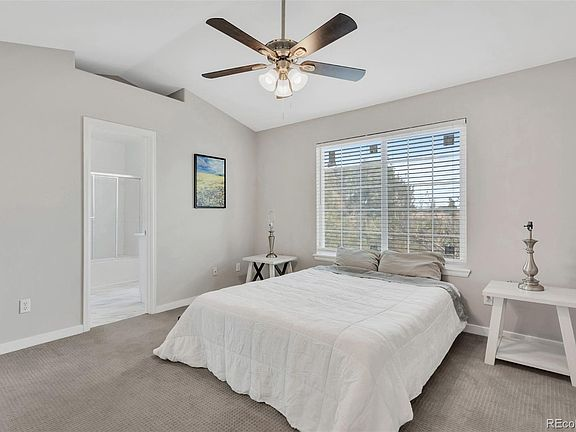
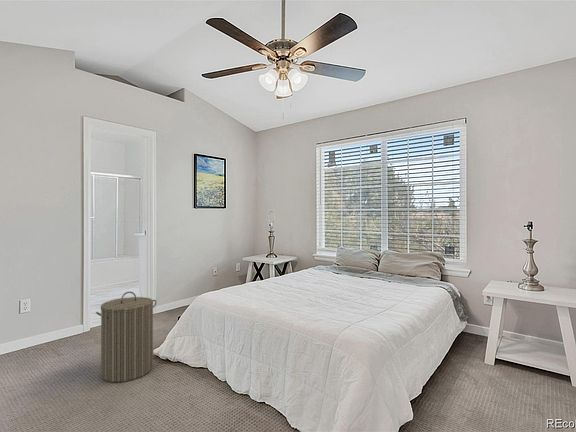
+ laundry hamper [95,291,157,383]
